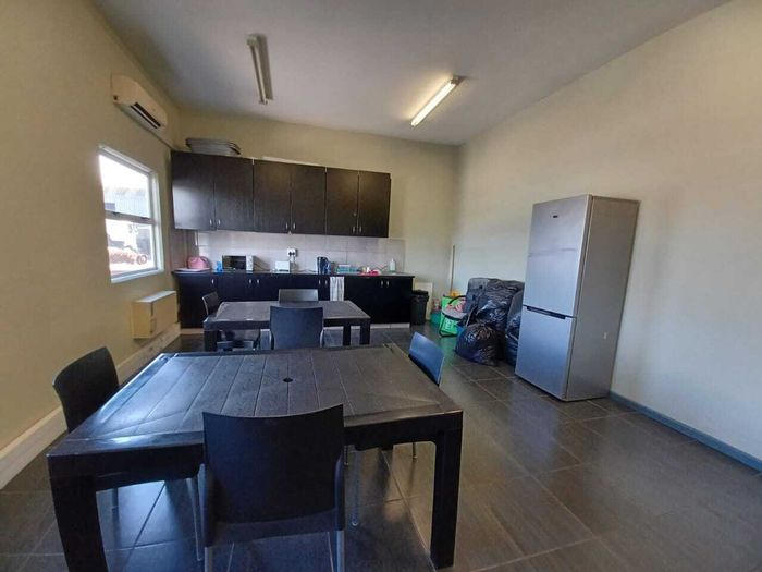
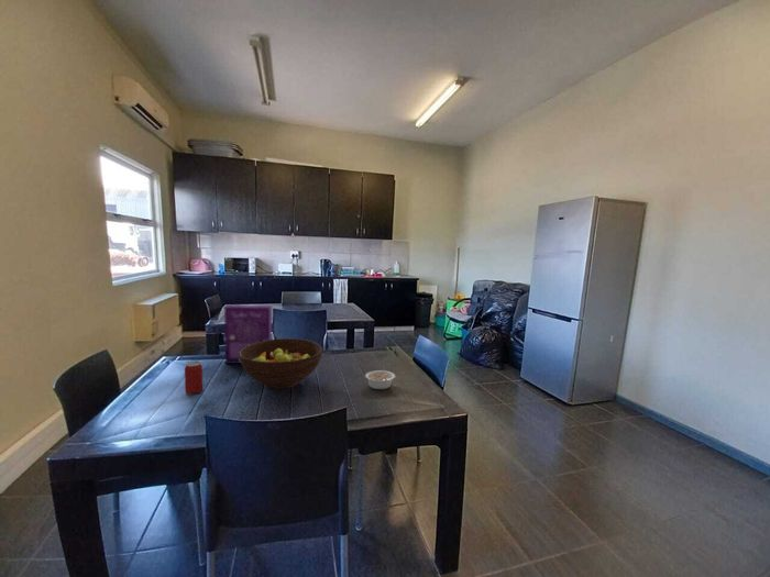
+ fruit bowl [240,337,323,390]
+ legume [364,369,402,390]
+ cereal box [223,303,273,365]
+ beverage can [184,360,204,396]
